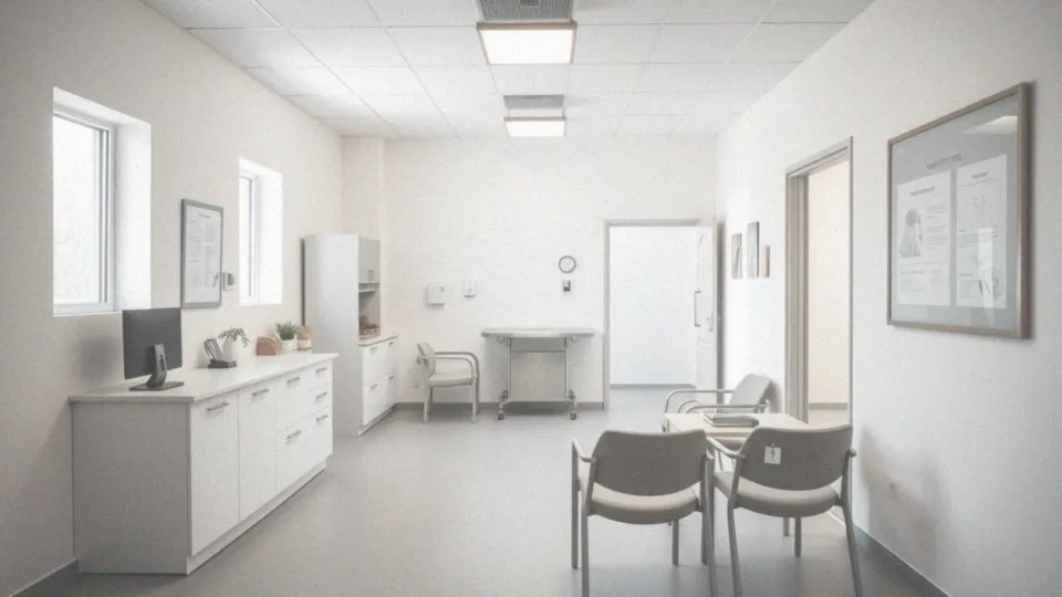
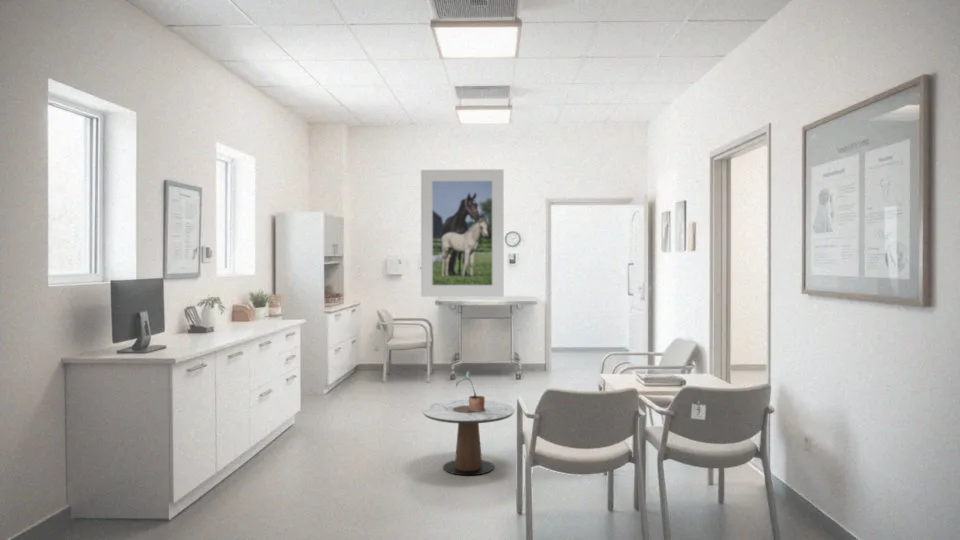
+ side table [421,399,516,476]
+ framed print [420,168,505,298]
+ potted plant [455,369,486,411]
